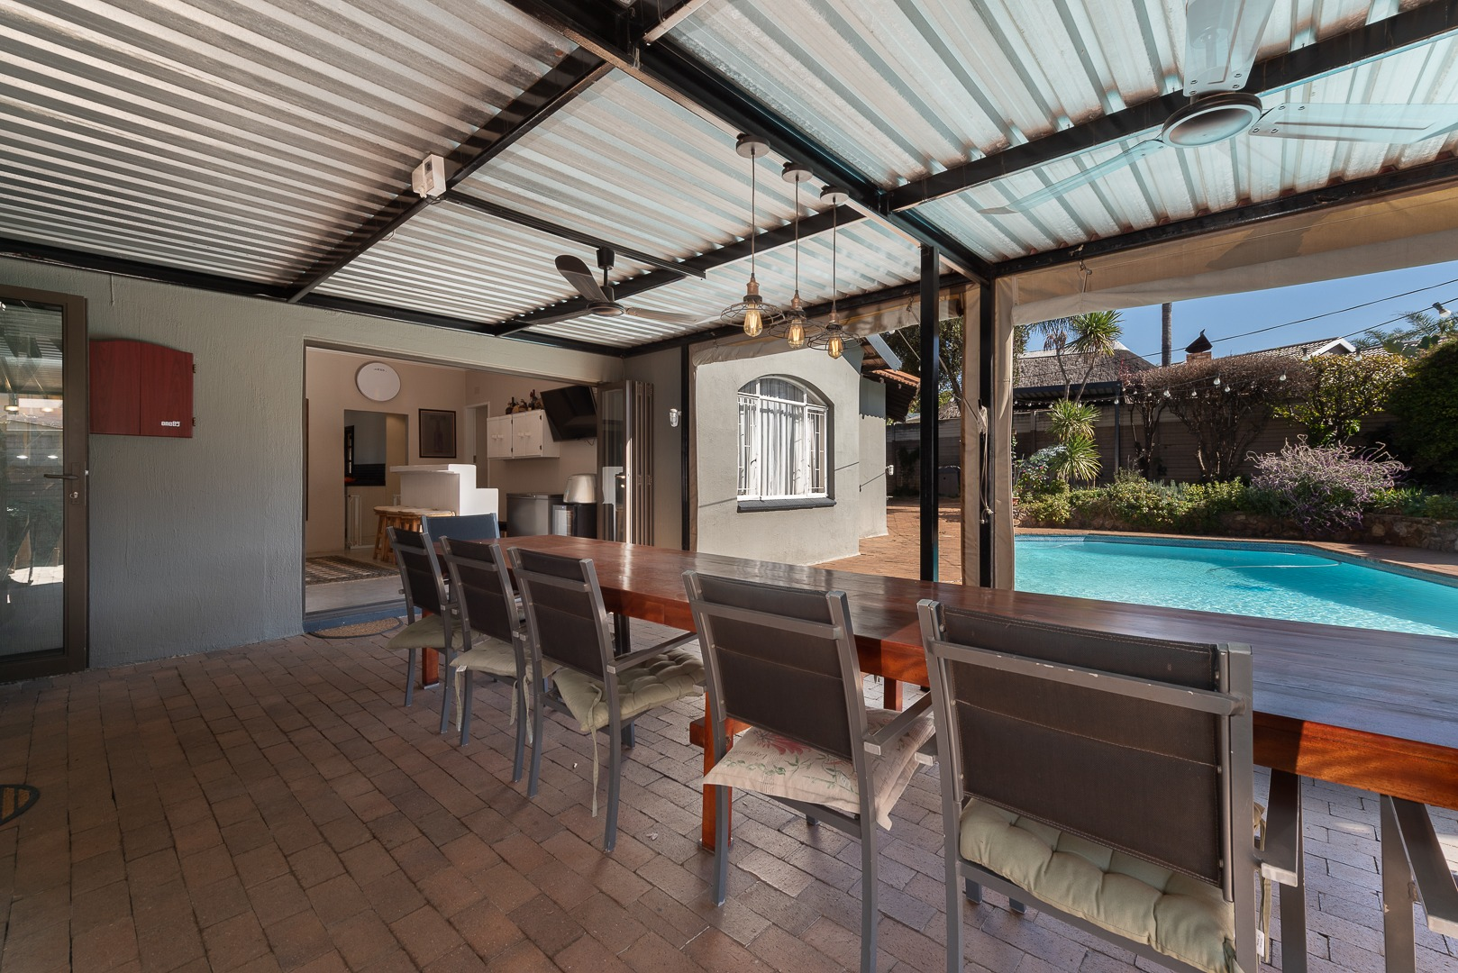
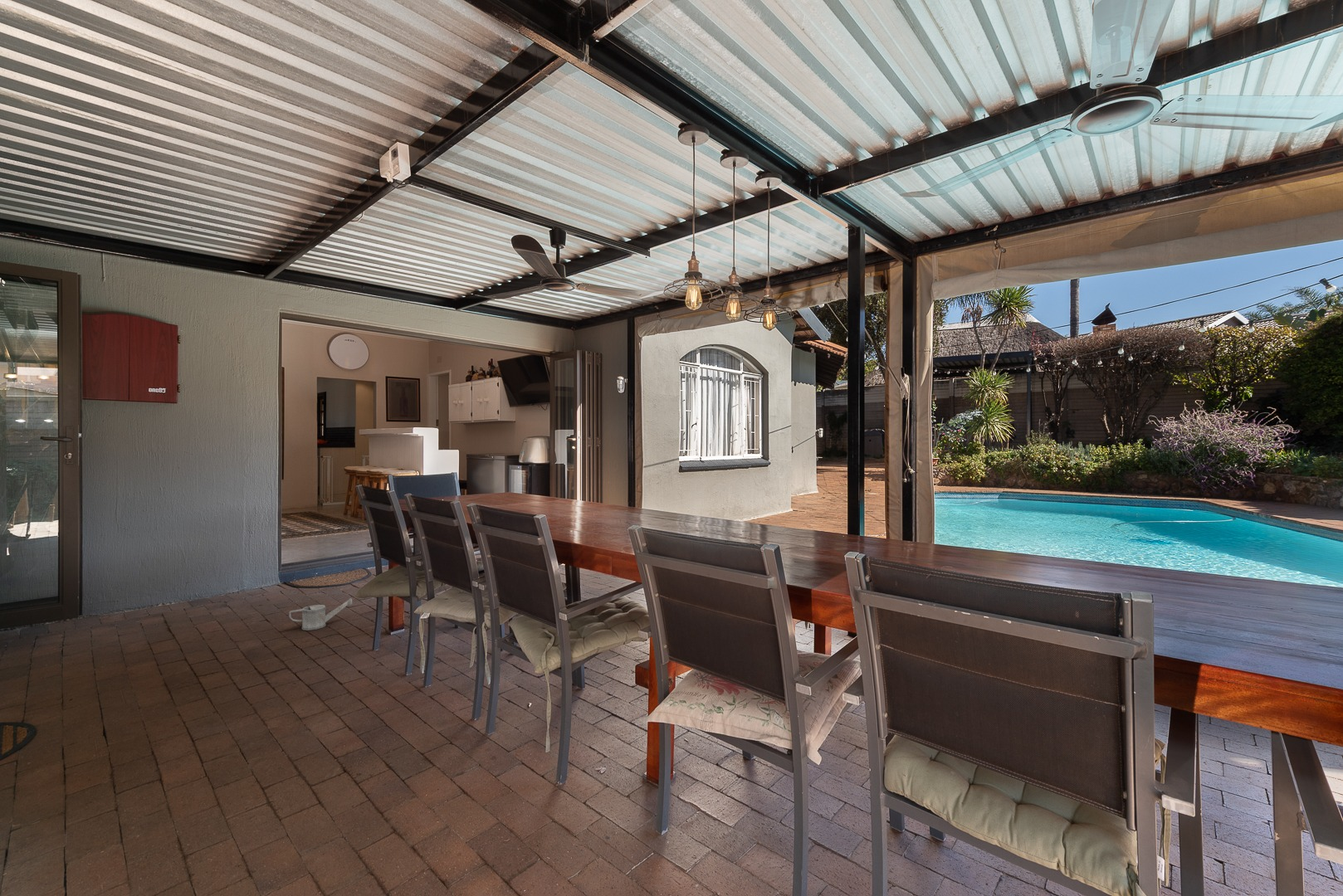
+ watering can [289,597,353,631]
